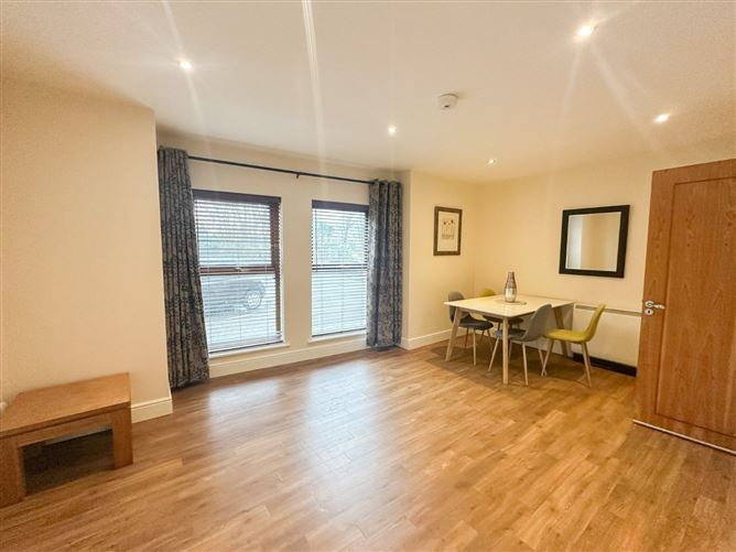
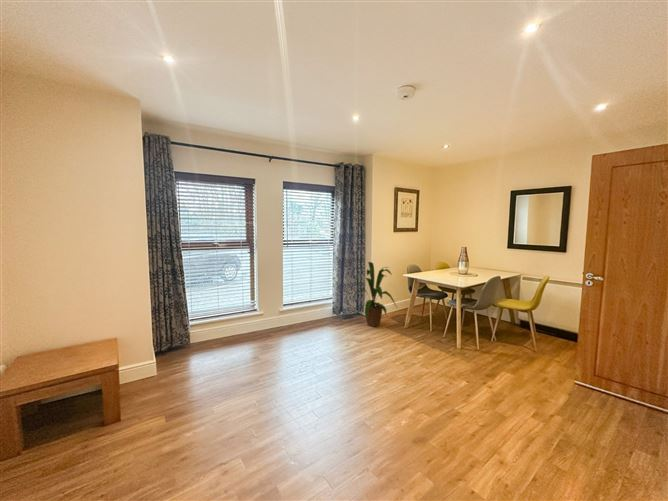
+ house plant [352,261,398,328]
